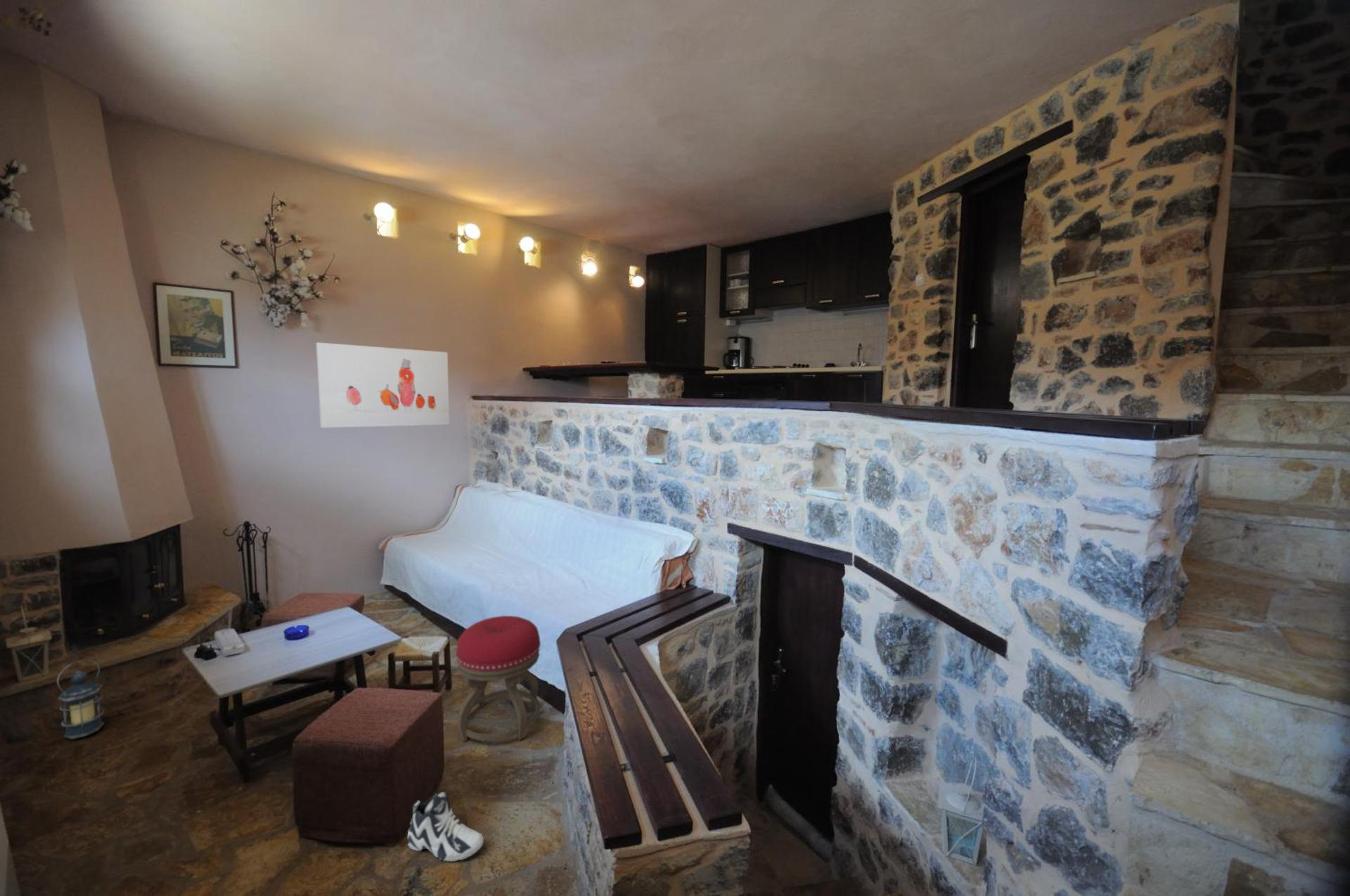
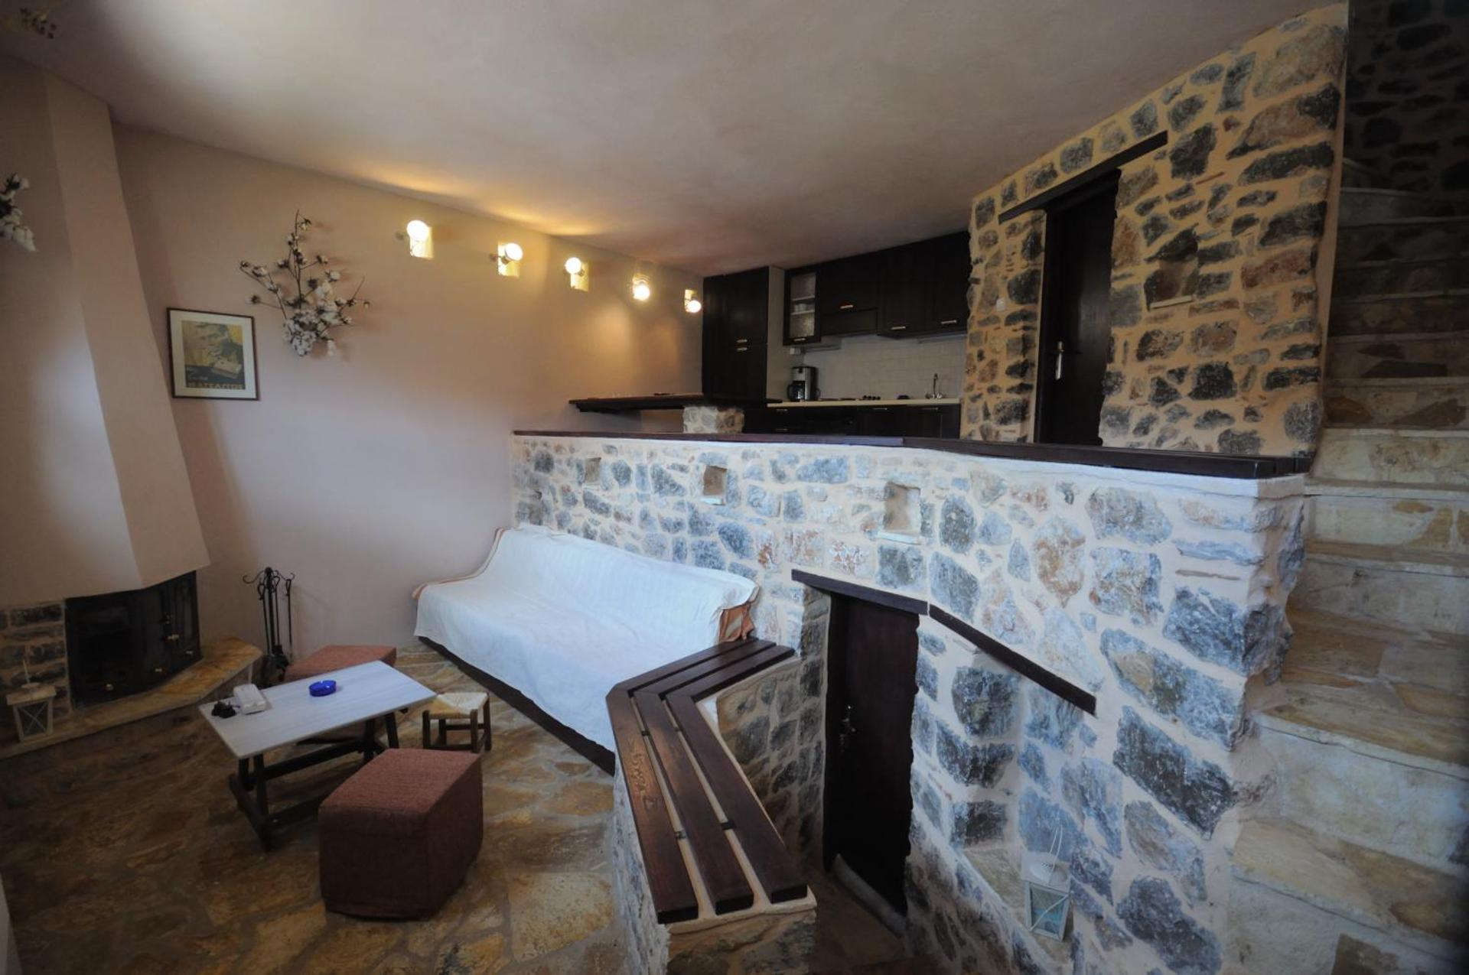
- stool [456,615,541,743]
- lantern [56,659,105,740]
- wall art [316,342,450,429]
- sneaker [407,791,484,862]
